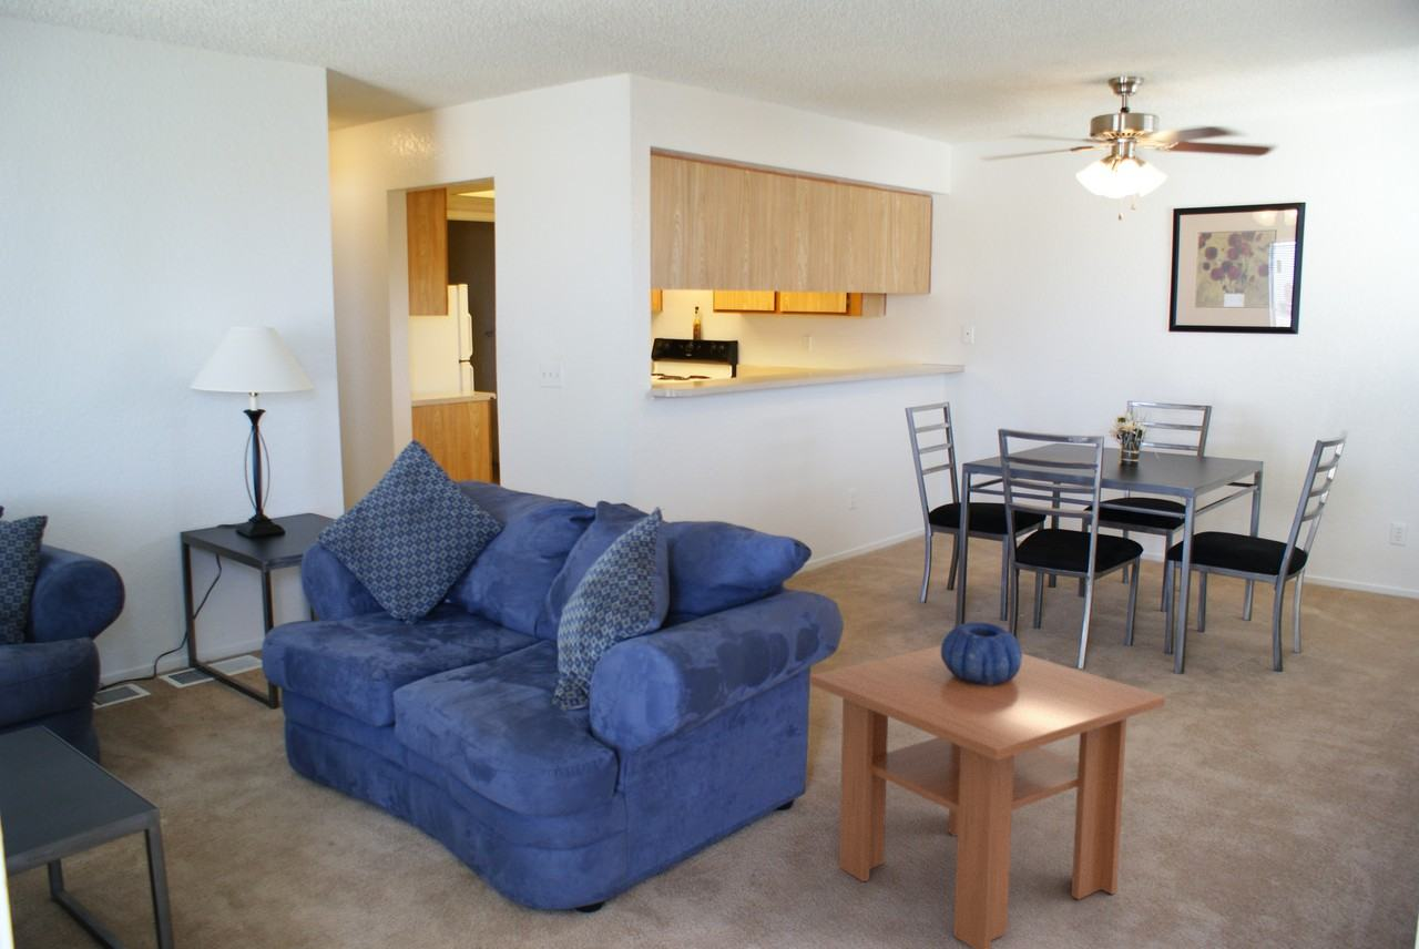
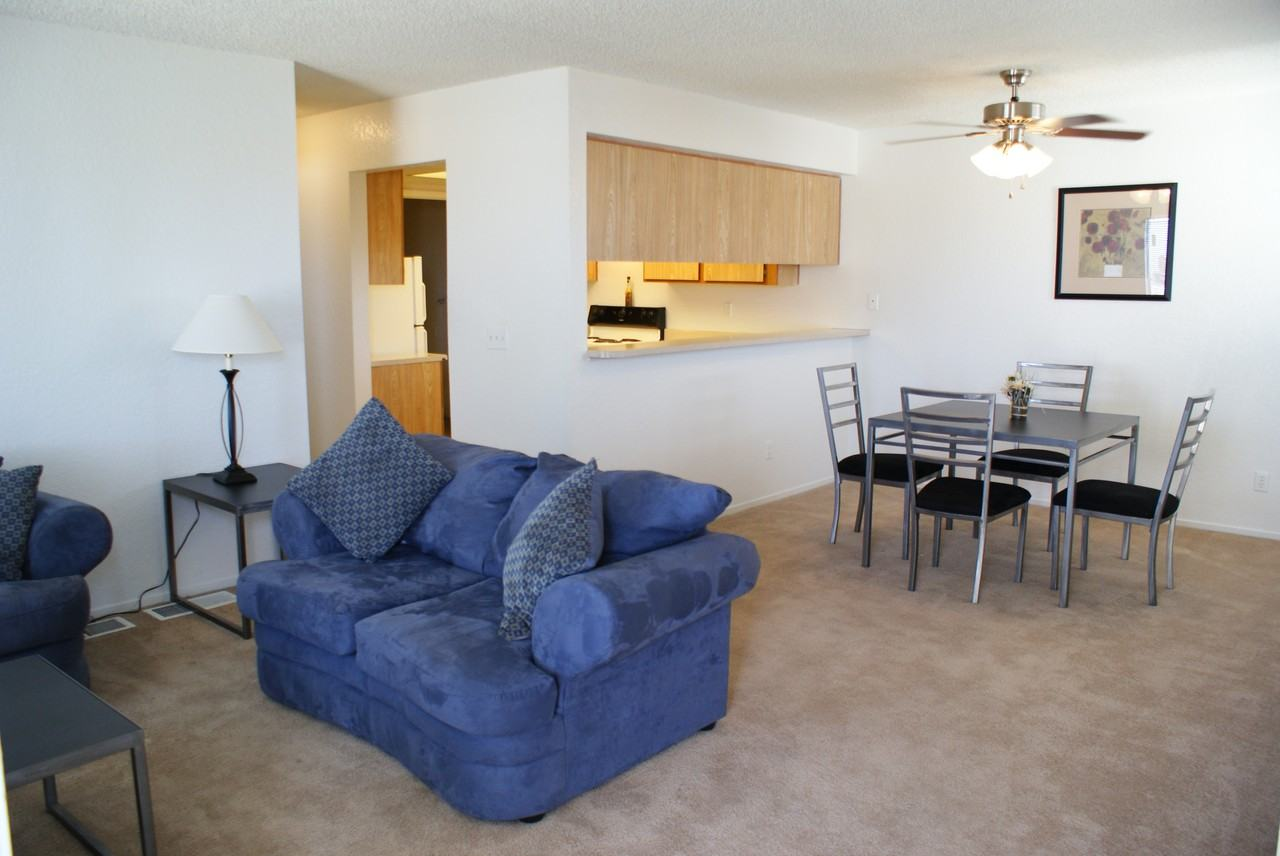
- coffee table [809,644,1166,949]
- decorative bowl [940,621,1023,685]
